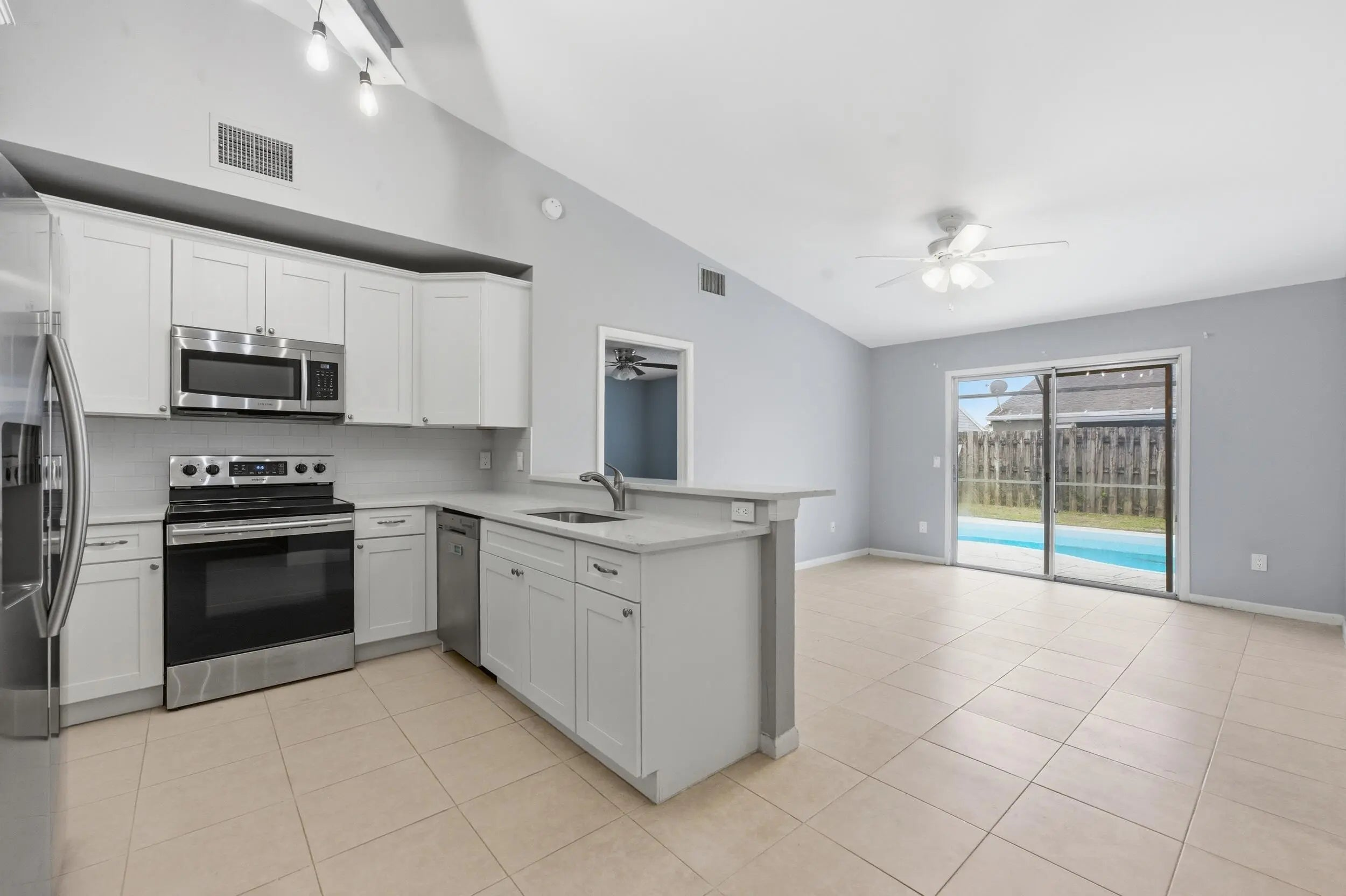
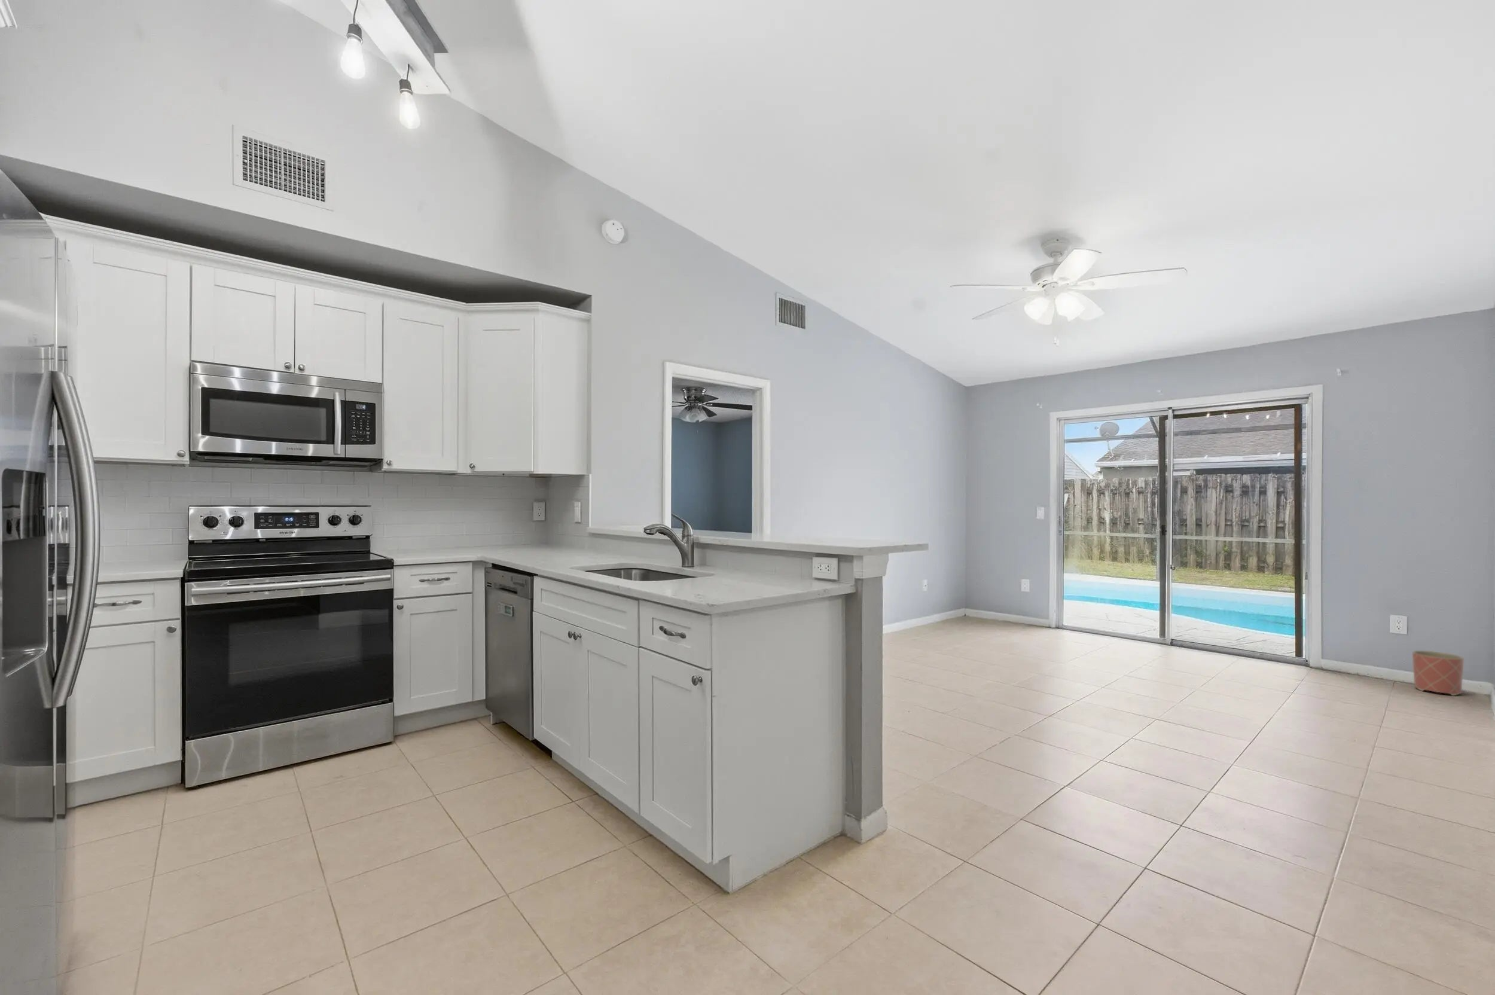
+ planter [1412,650,1465,696]
